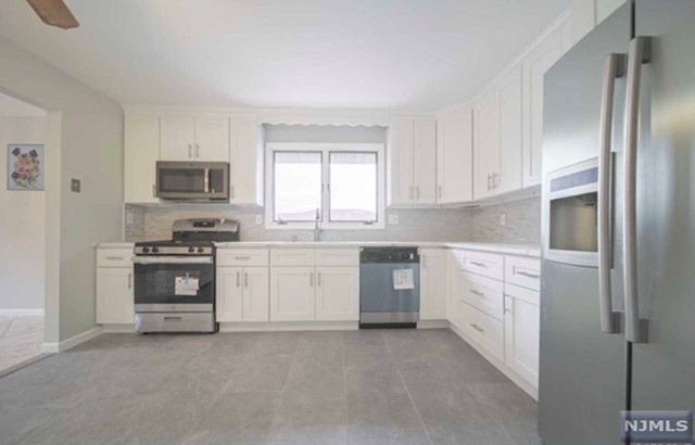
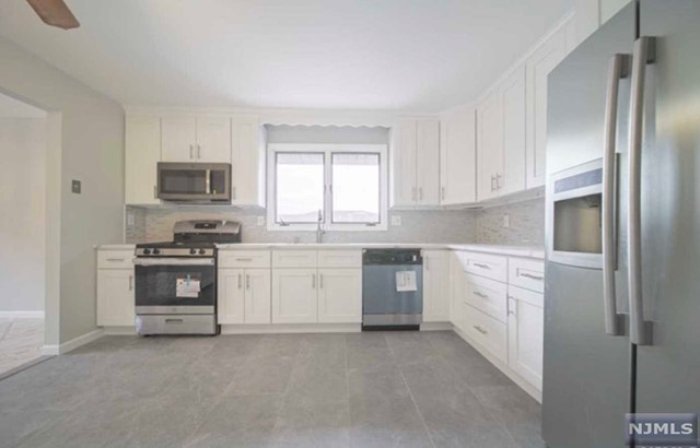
- wall art [5,142,46,192]
